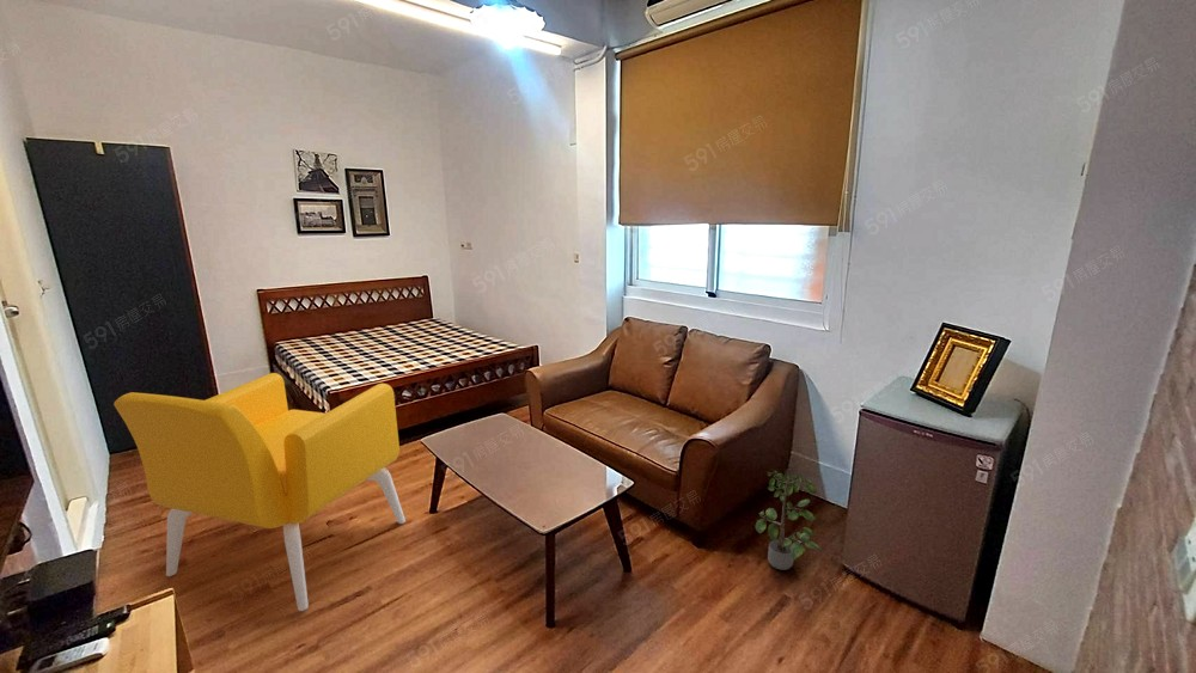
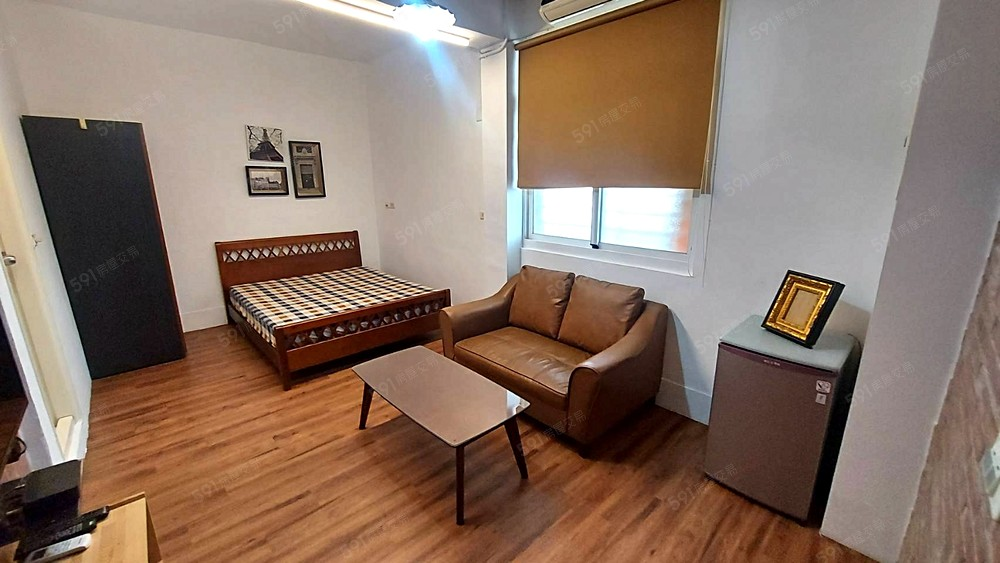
- potted plant [755,470,823,571]
- armchair [112,372,407,612]
